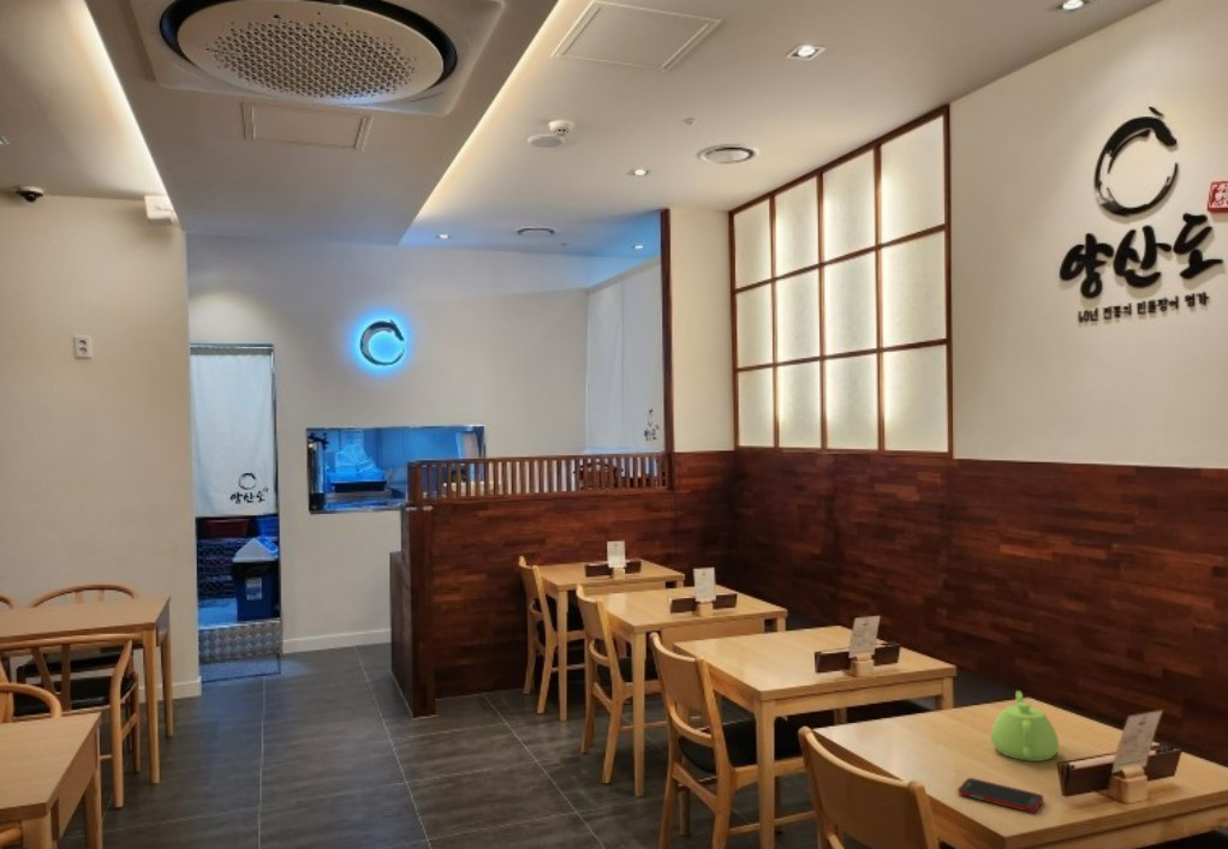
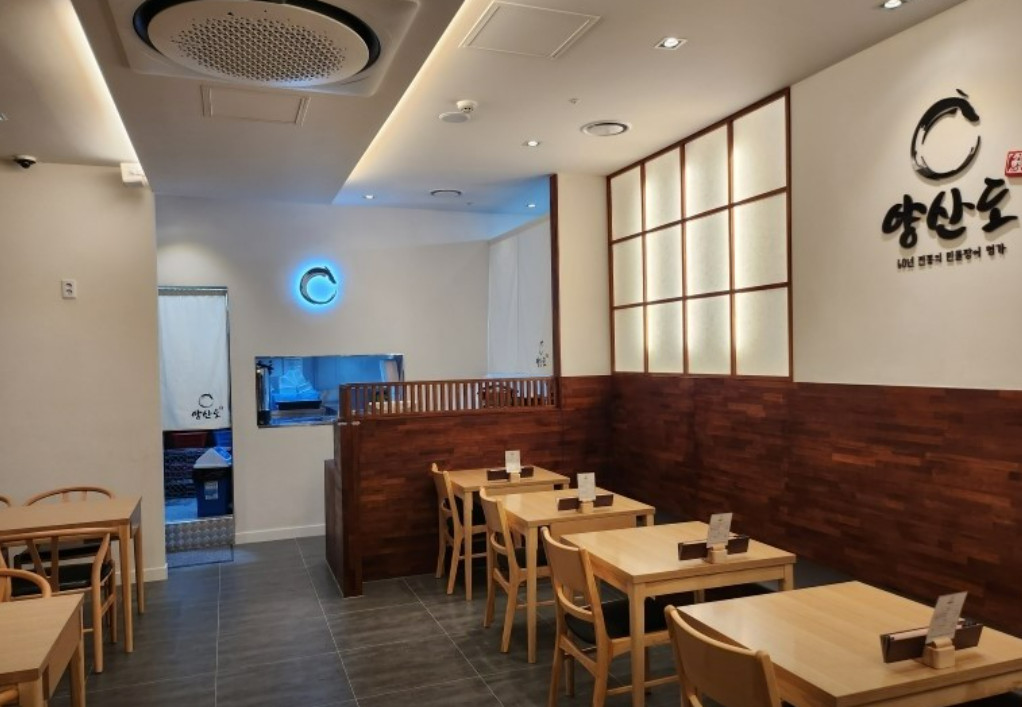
- cell phone [956,777,1044,814]
- teapot [990,689,1060,763]
